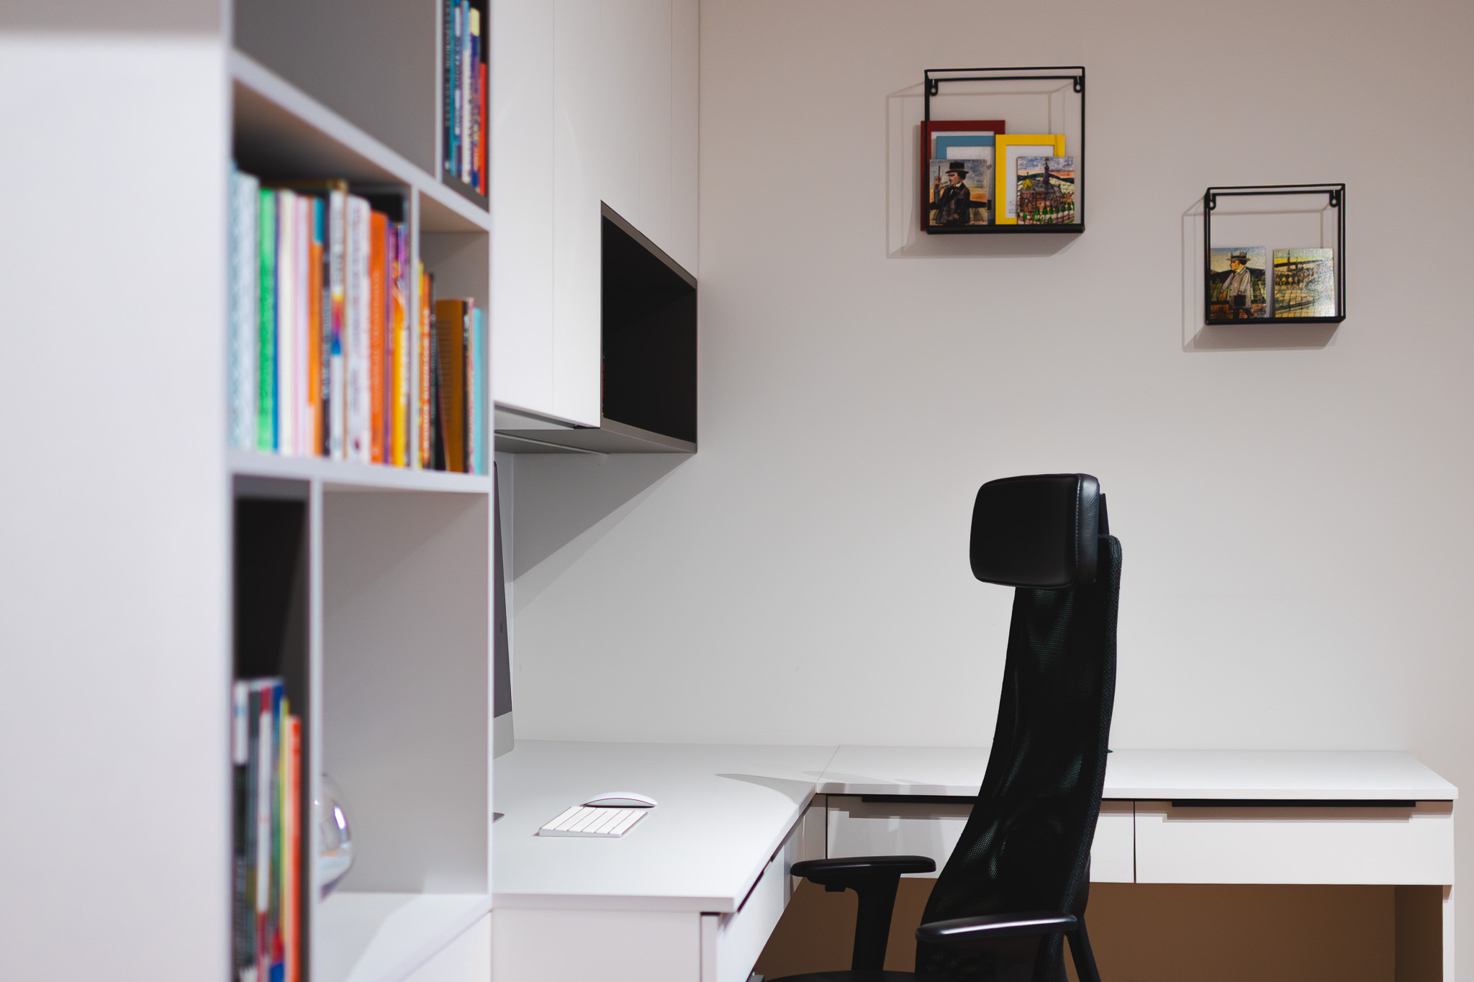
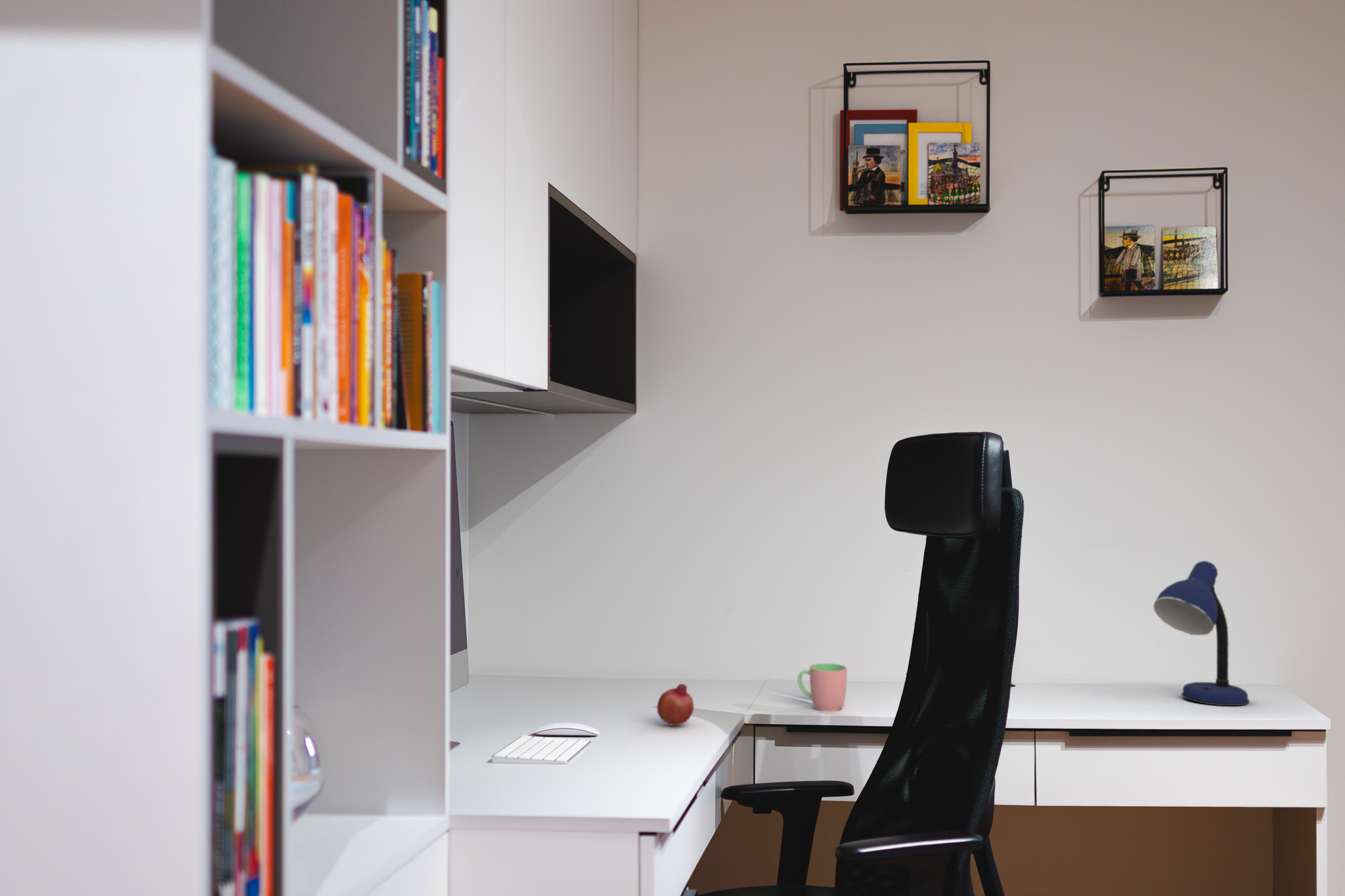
+ desk lamp [1153,560,1250,706]
+ cup [797,663,848,712]
+ fruit [657,683,694,727]
